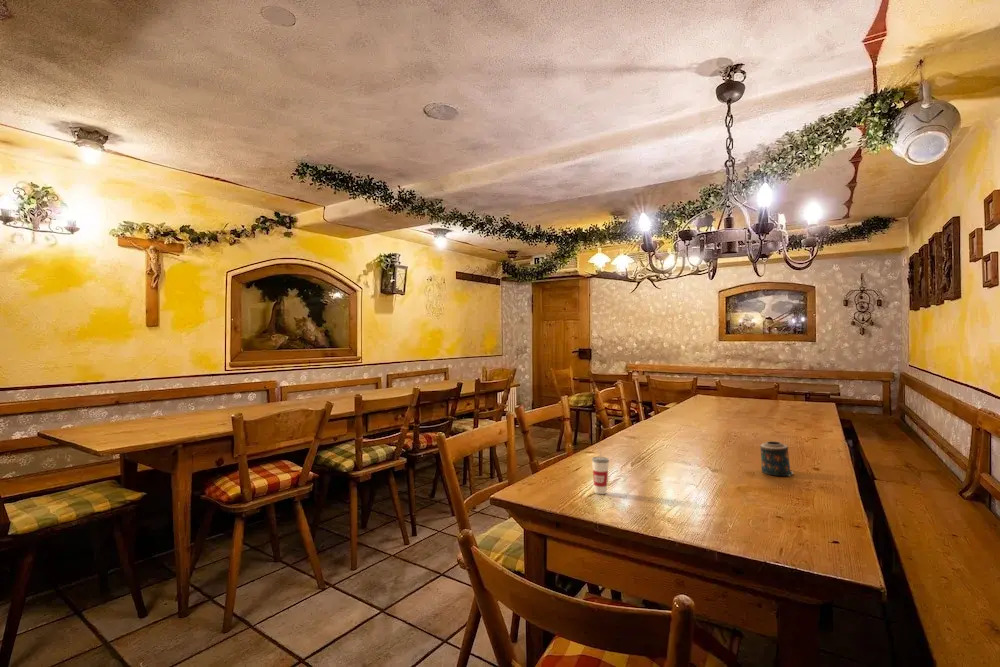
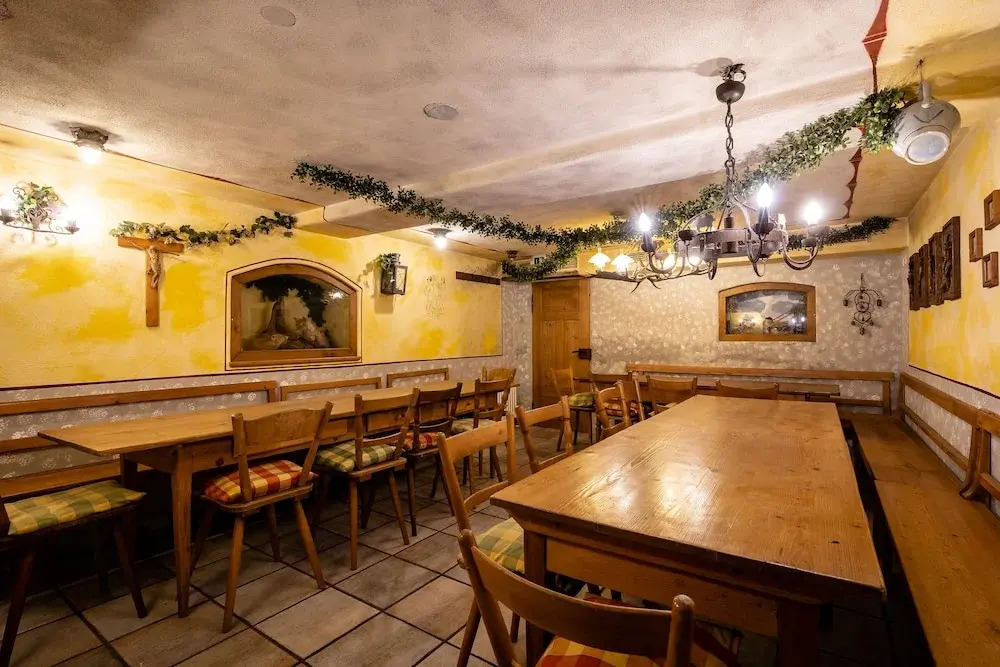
- candle [759,440,794,477]
- cup [591,446,610,495]
